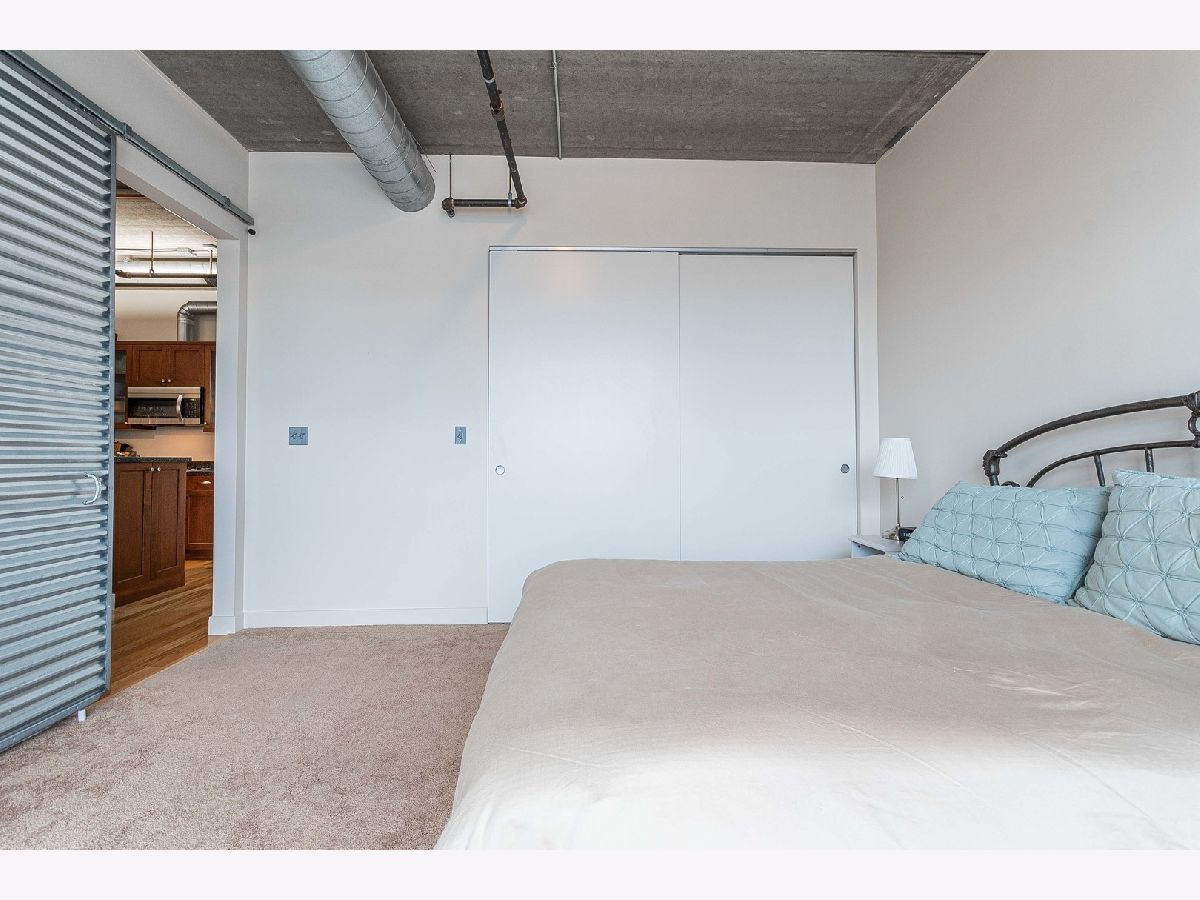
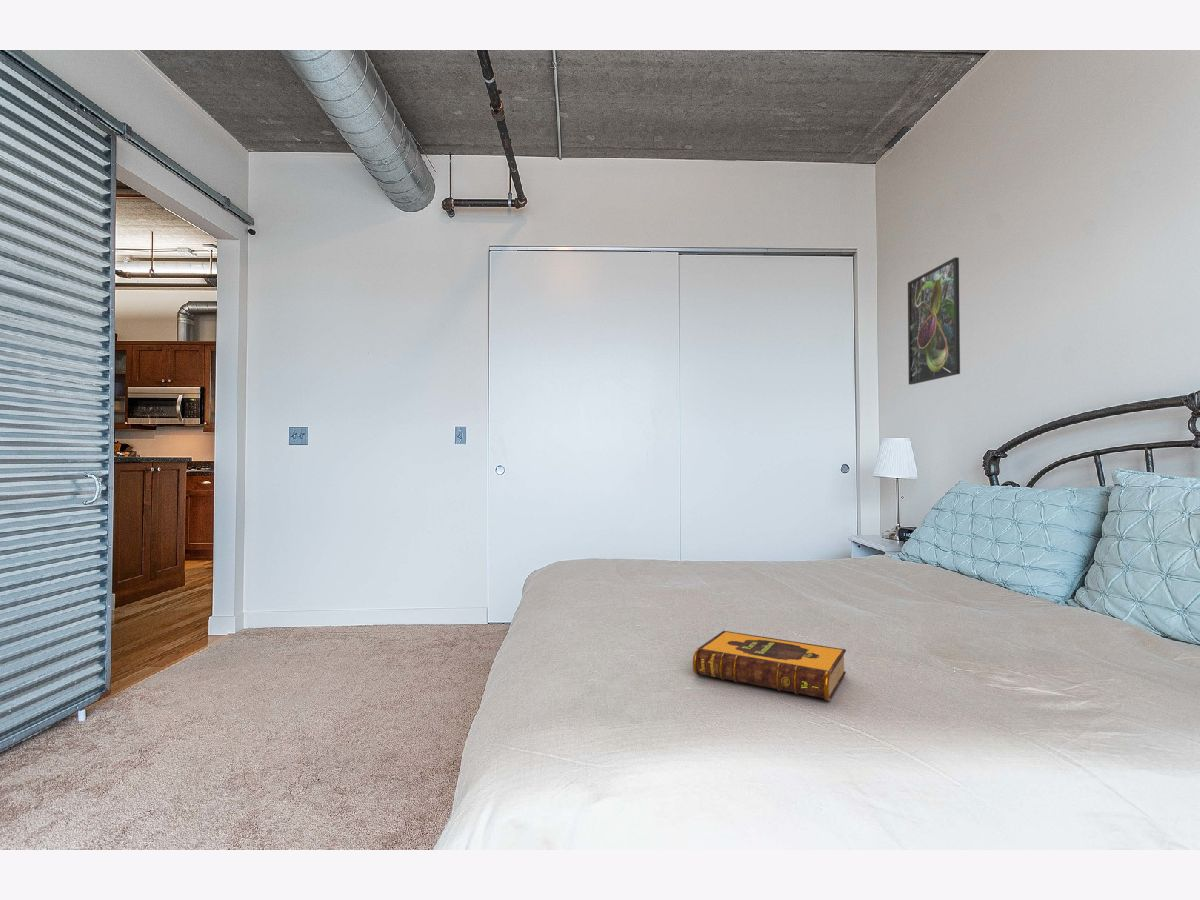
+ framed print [907,256,961,385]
+ hardback book [692,630,847,702]
